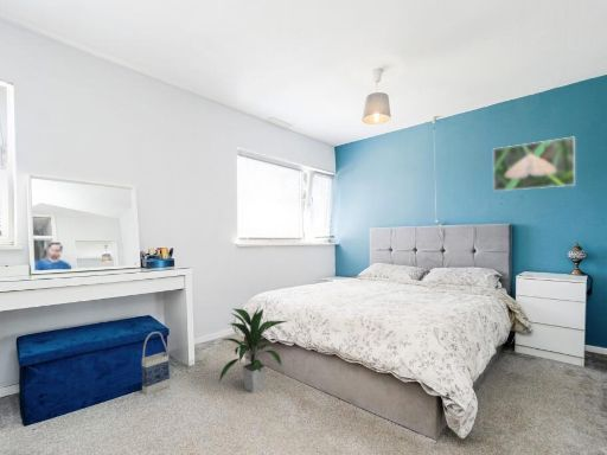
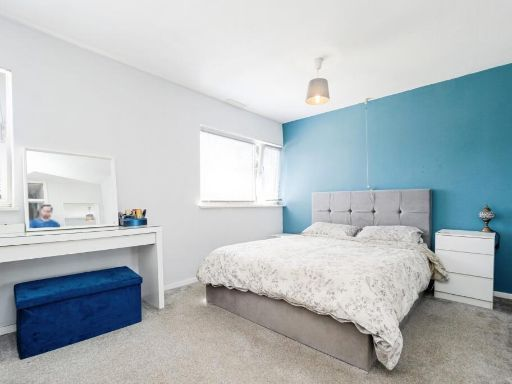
- indoor plant [217,305,288,395]
- bag [141,331,171,396]
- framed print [492,135,576,192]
